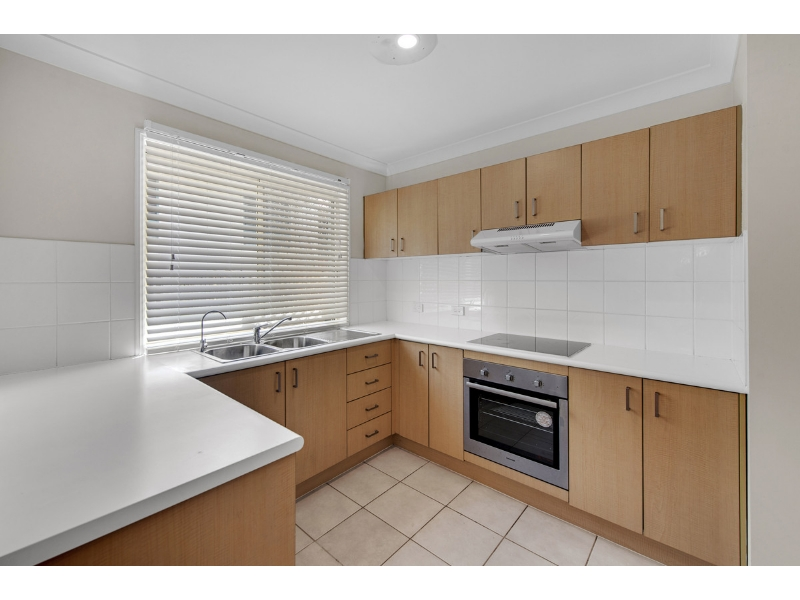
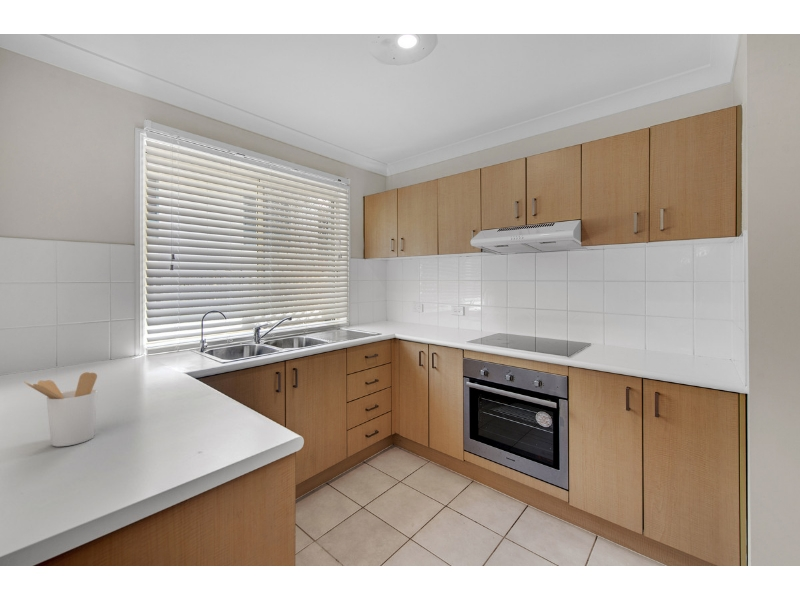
+ utensil holder [23,371,99,448]
